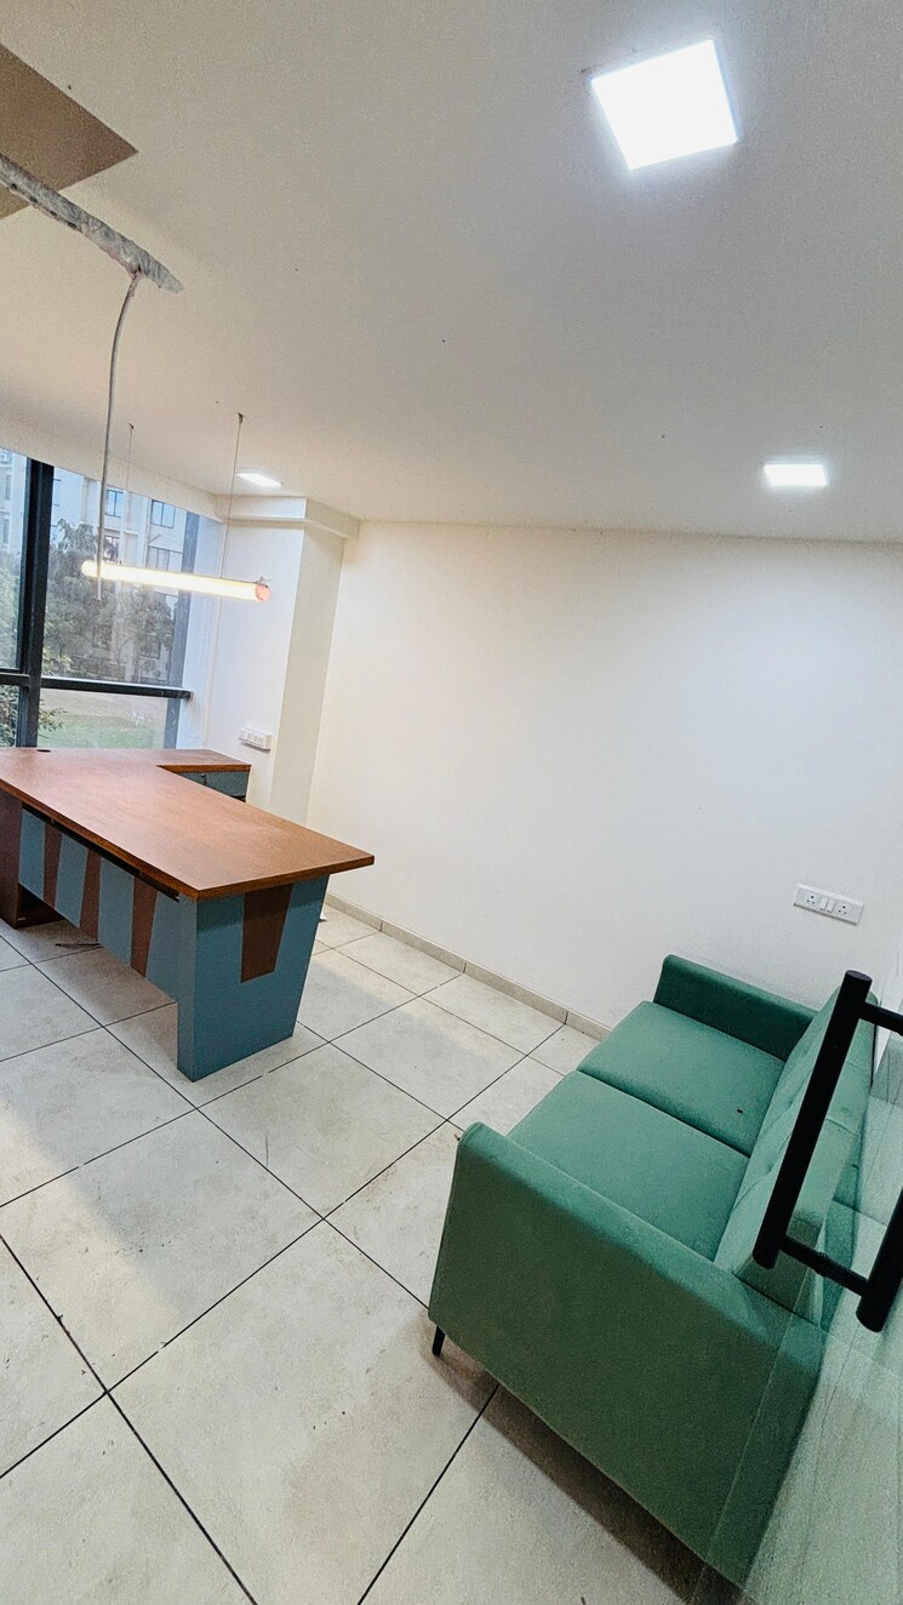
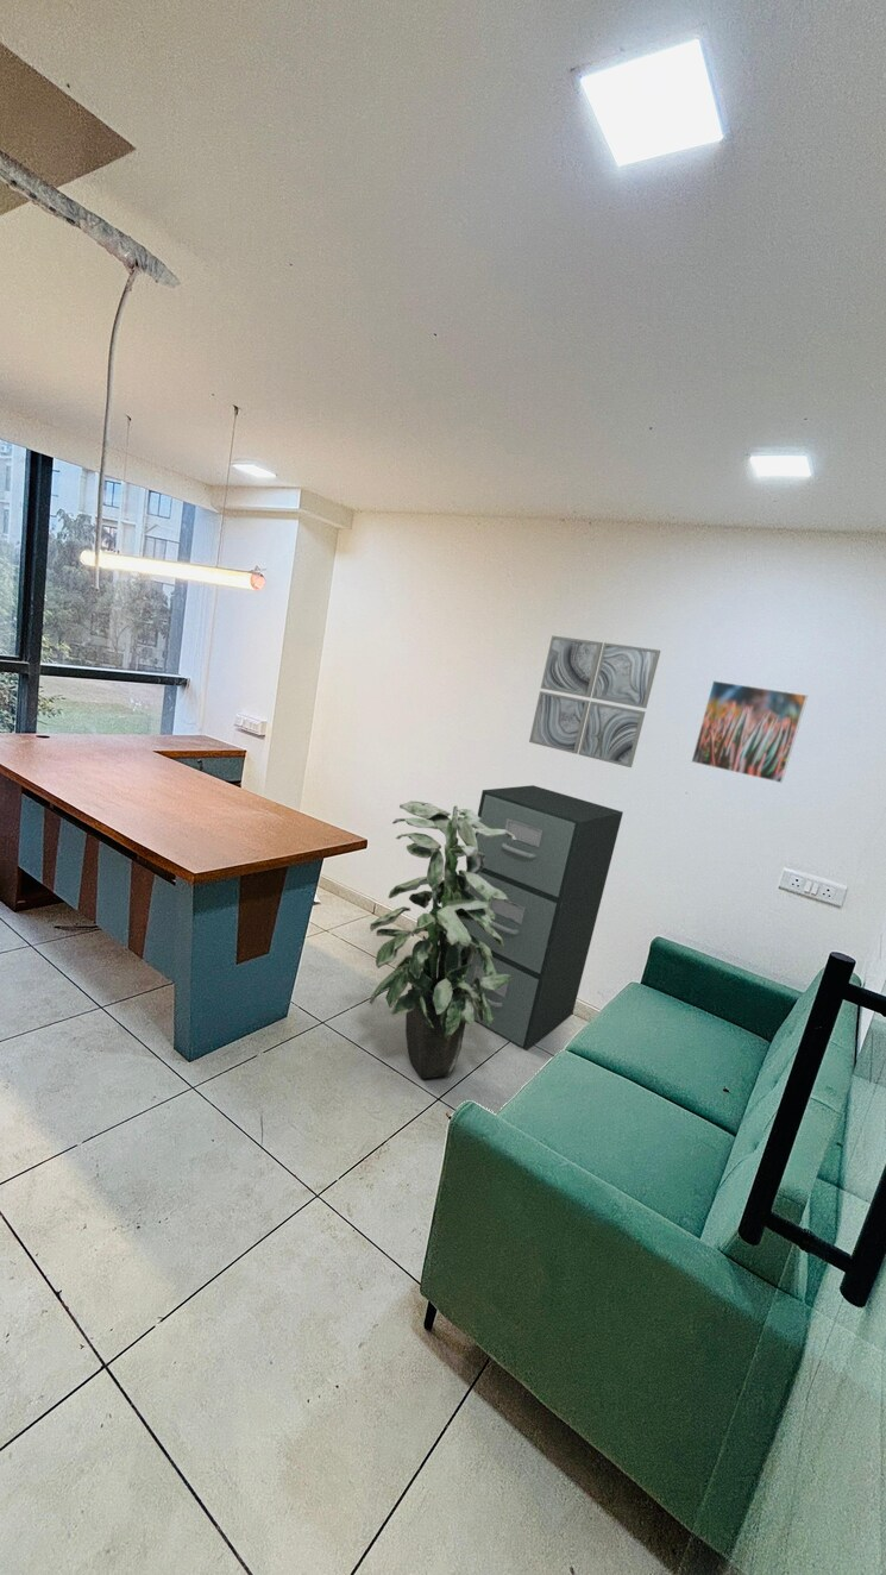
+ filing cabinet [458,784,624,1052]
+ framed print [690,679,809,784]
+ indoor plant [369,799,516,1079]
+ wall art [528,634,661,768]
